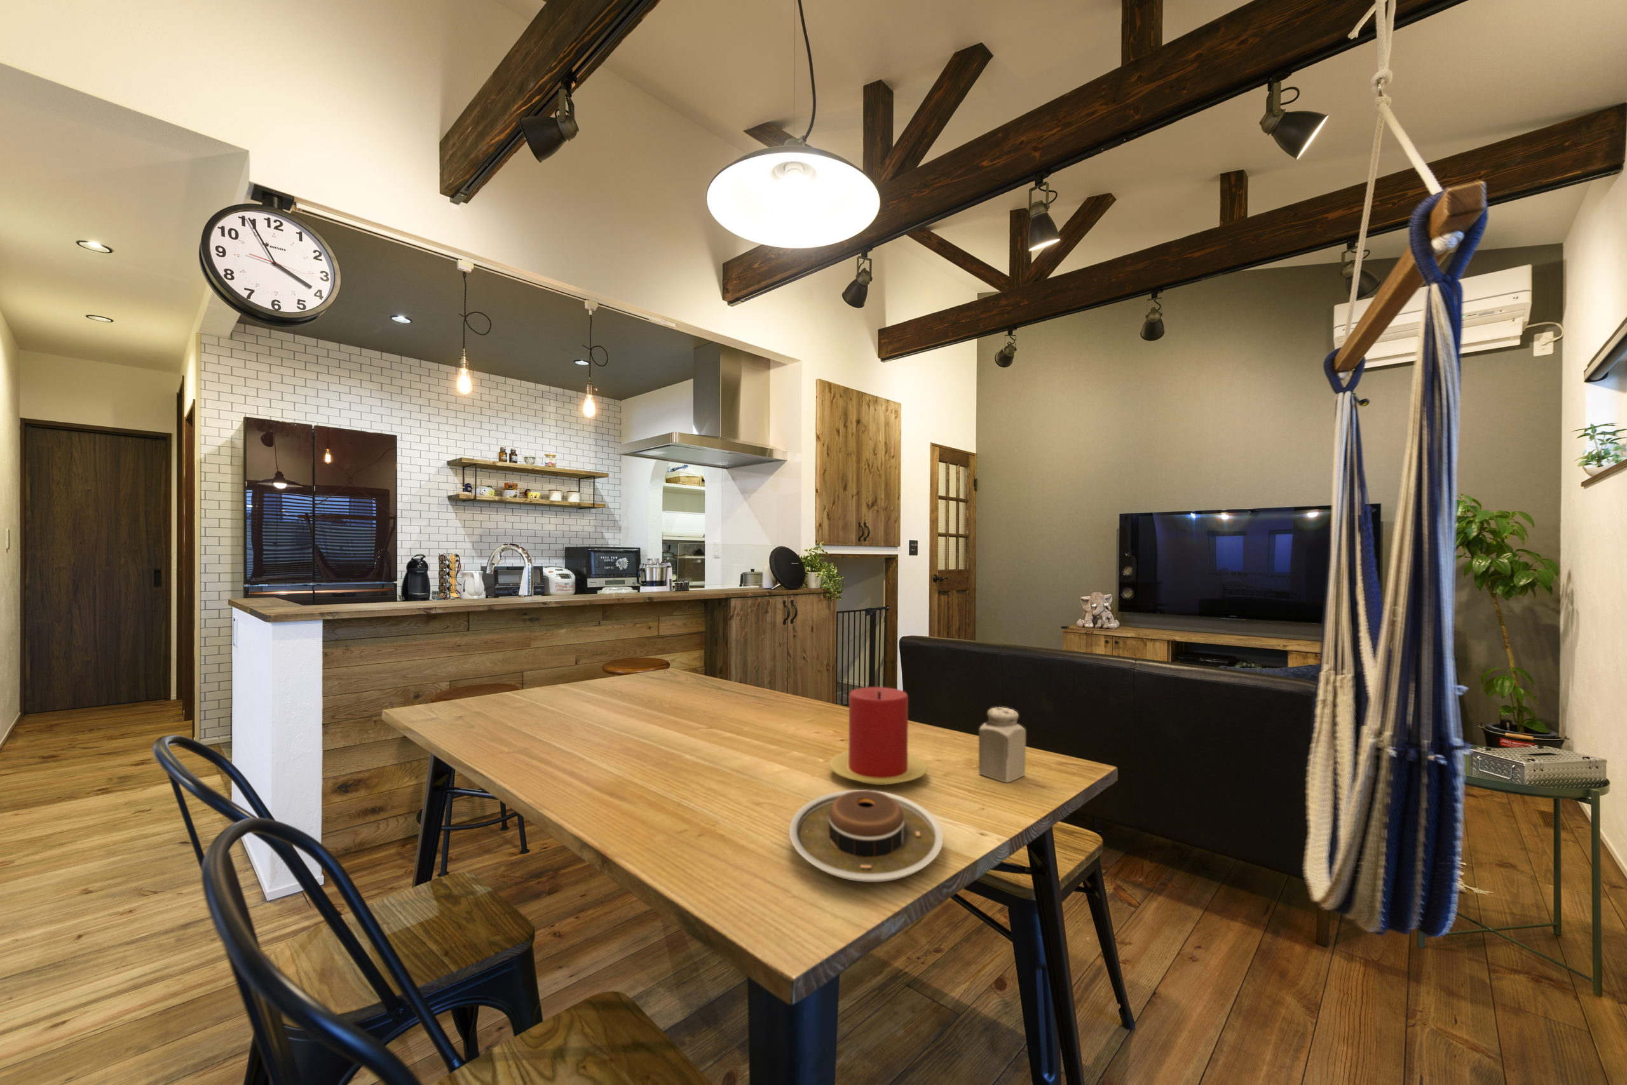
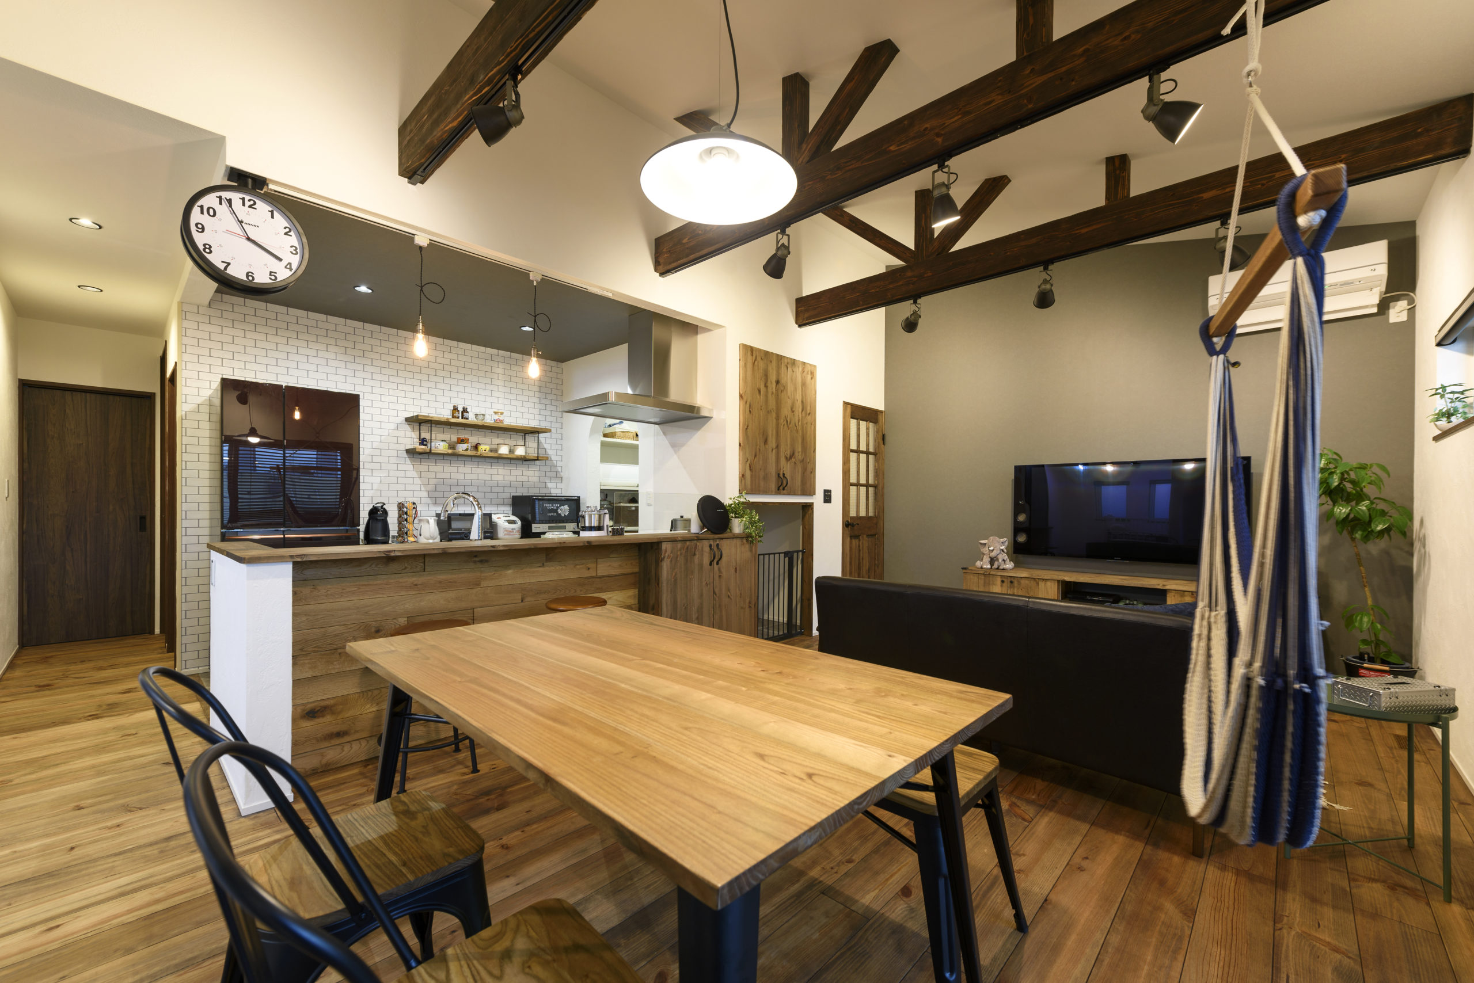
- candle [829,687,928,786]
- plate [789,790,944,883]
- salt shaker [978,706,1026,783]
